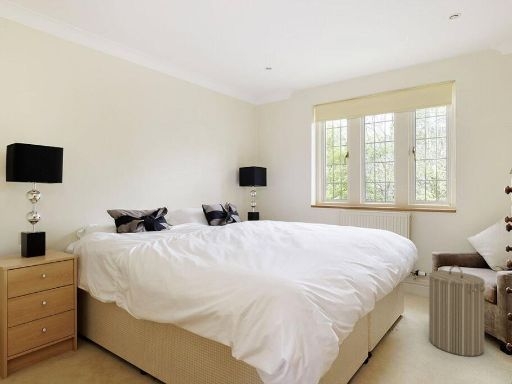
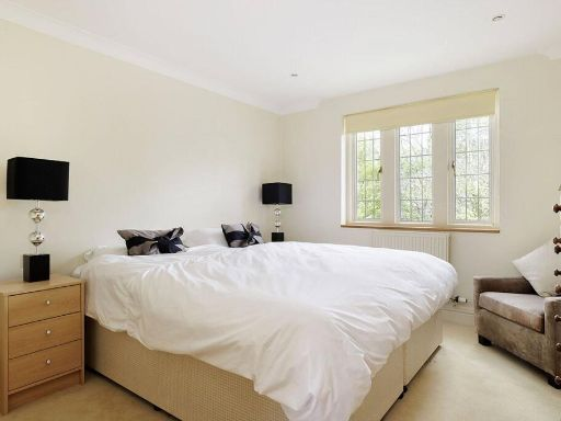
- laundry hamper [428,265,486,357]
